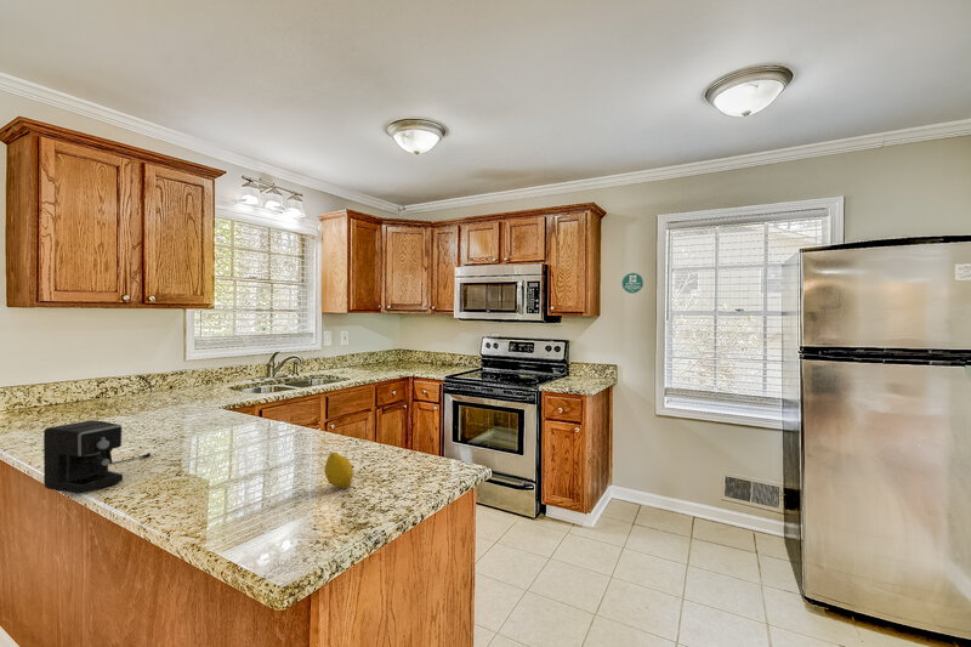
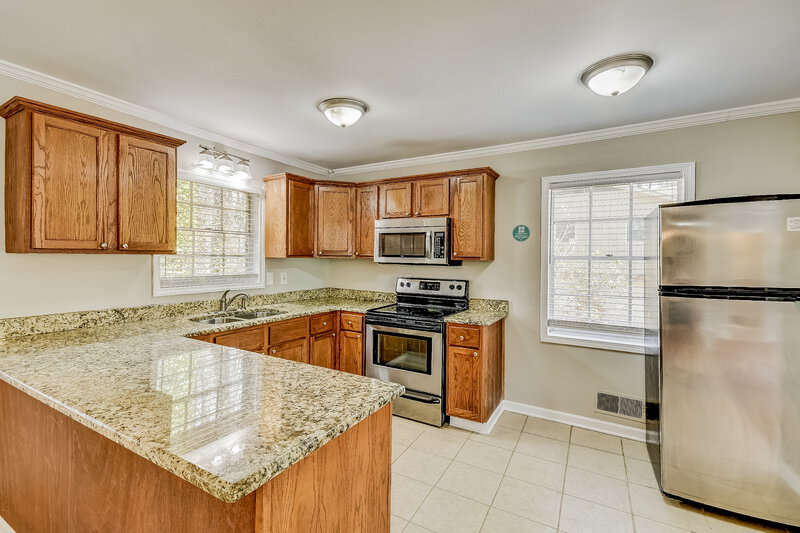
- coffee maker [42,419,152,495]
- fruit [324,452,354,489]
